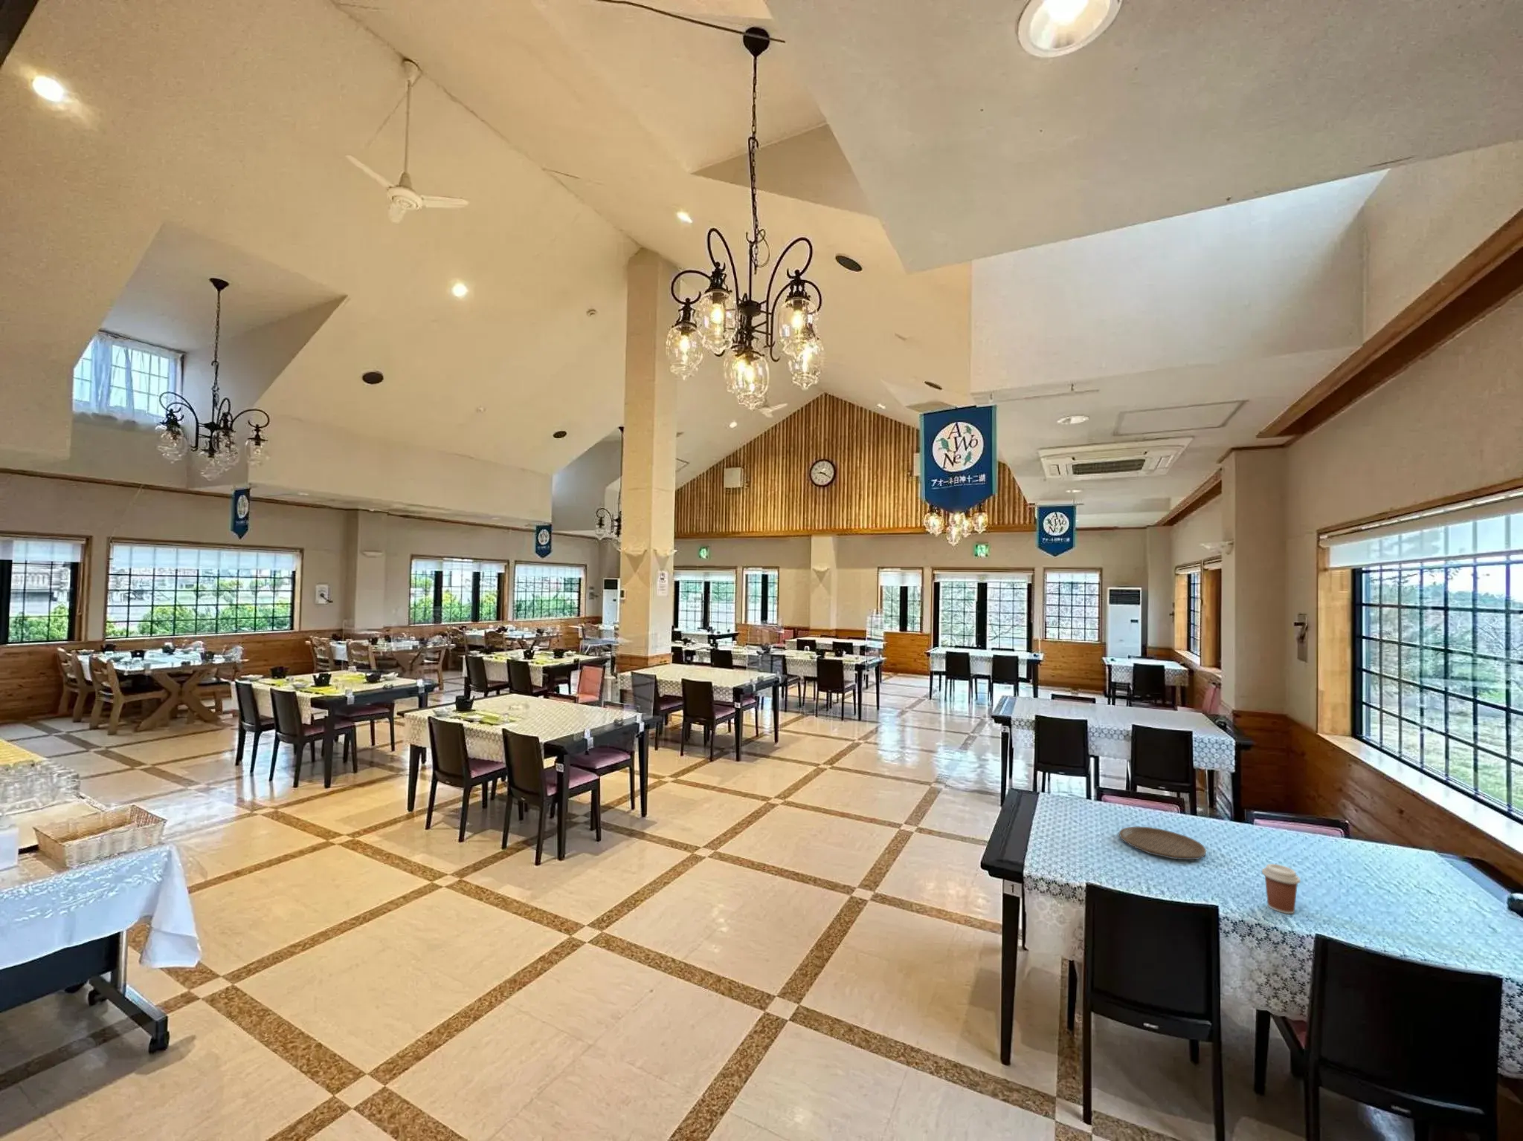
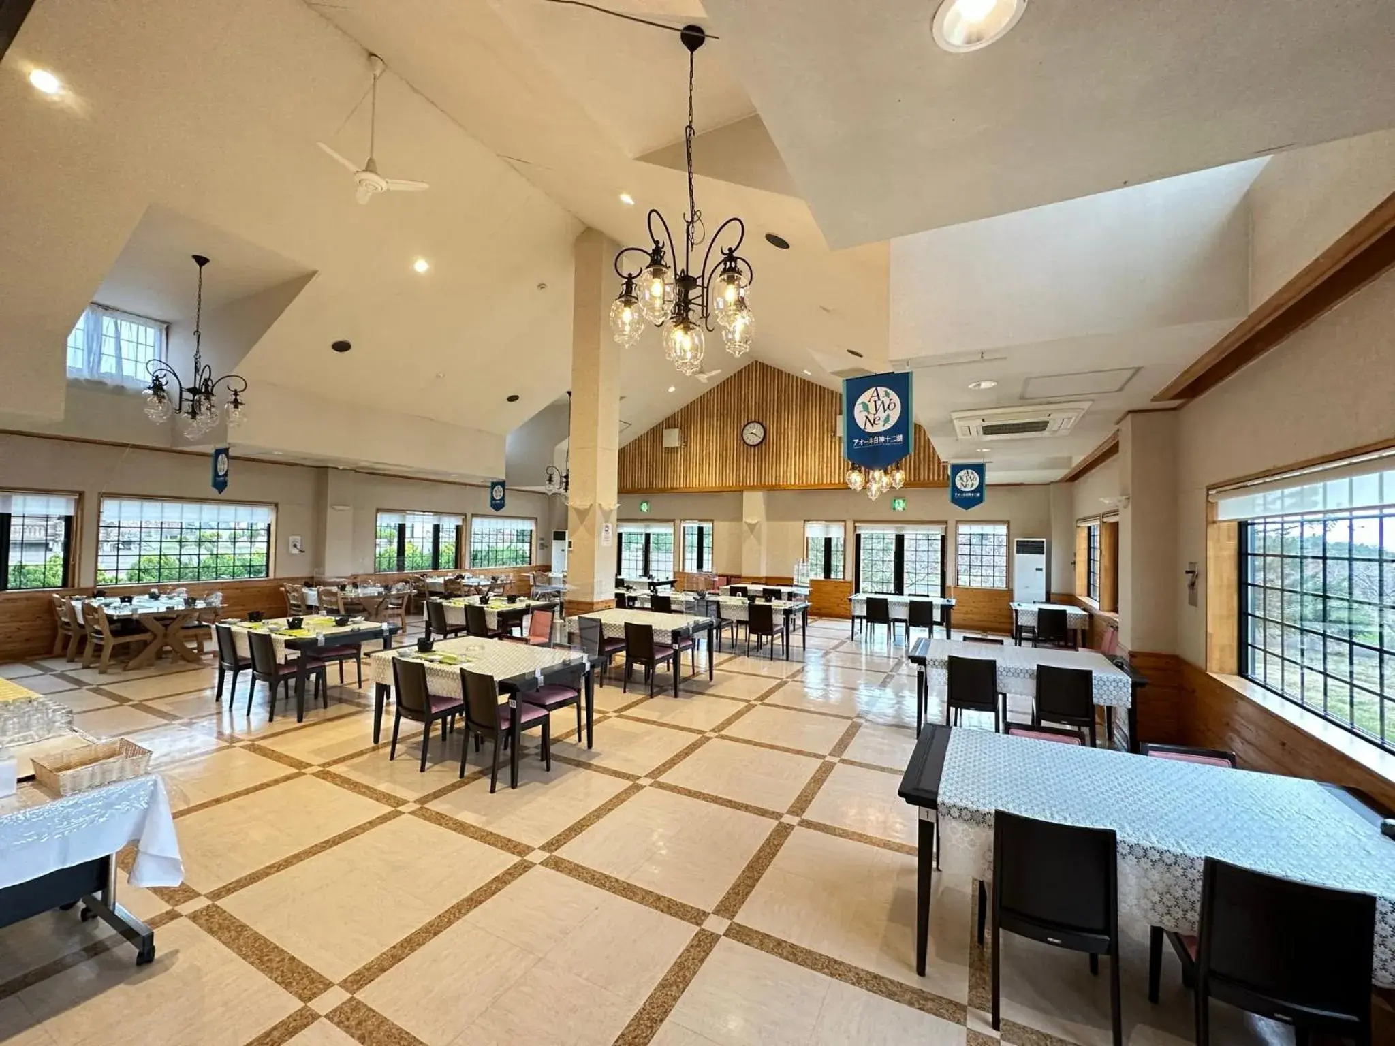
- plate [1119,826,1206,861]
- coffee cup [1262,863,1301,914]
